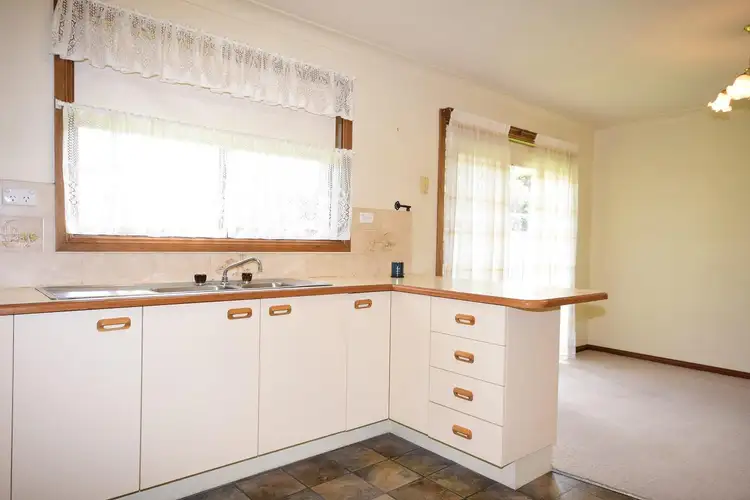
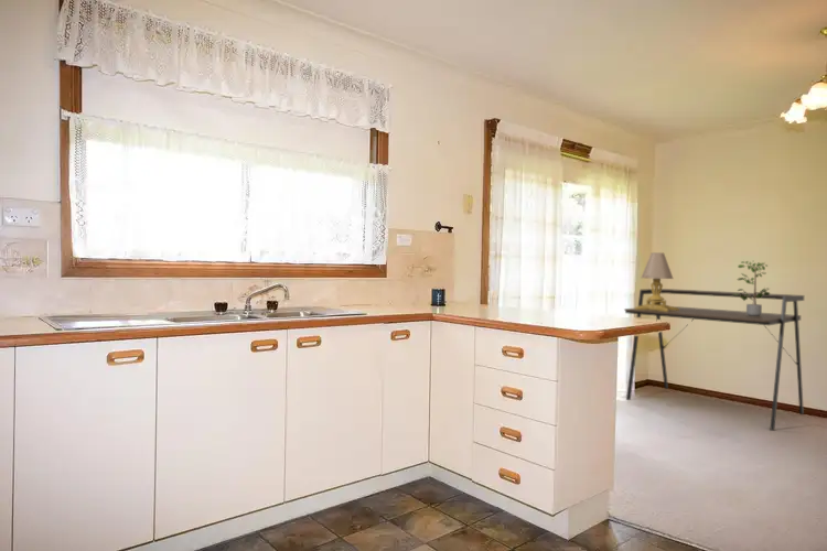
+ desk [623,288,805,432]
+ potted plant [737,260,771,316]
+ lamp [634,251,679,312]
